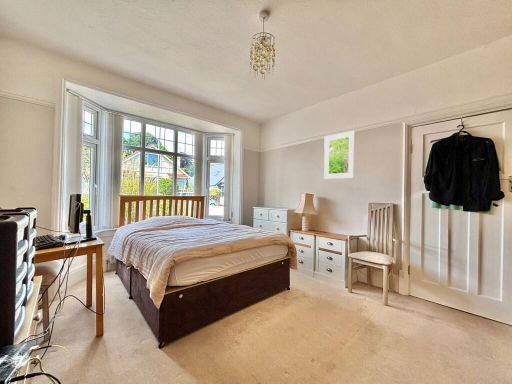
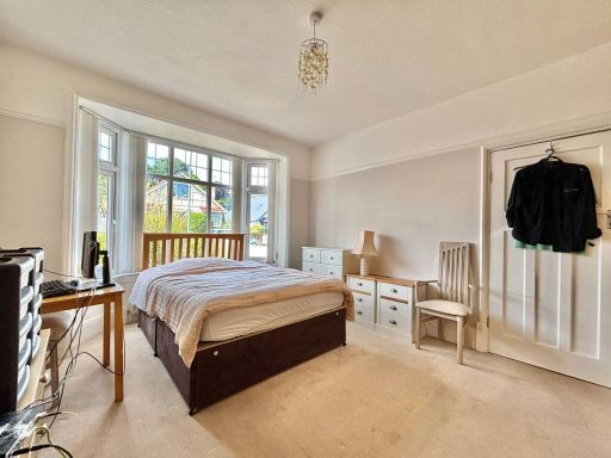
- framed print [323,130,356,180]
